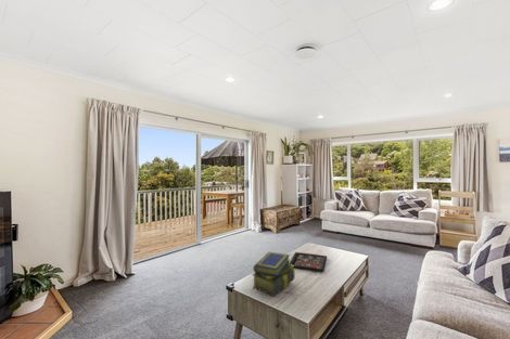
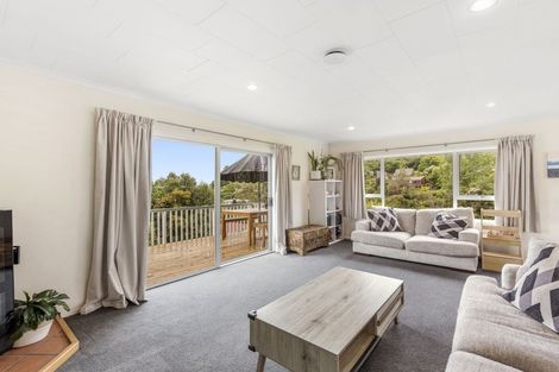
- decorative tray [289,251,328,273]
- stack of books [251,251,296,297]
